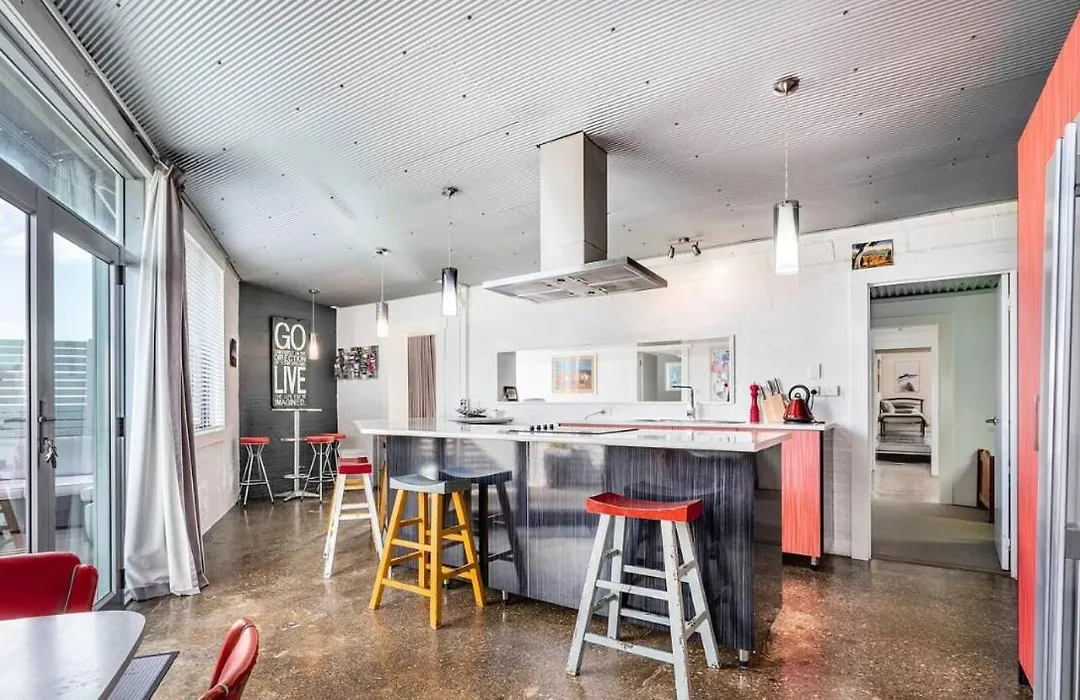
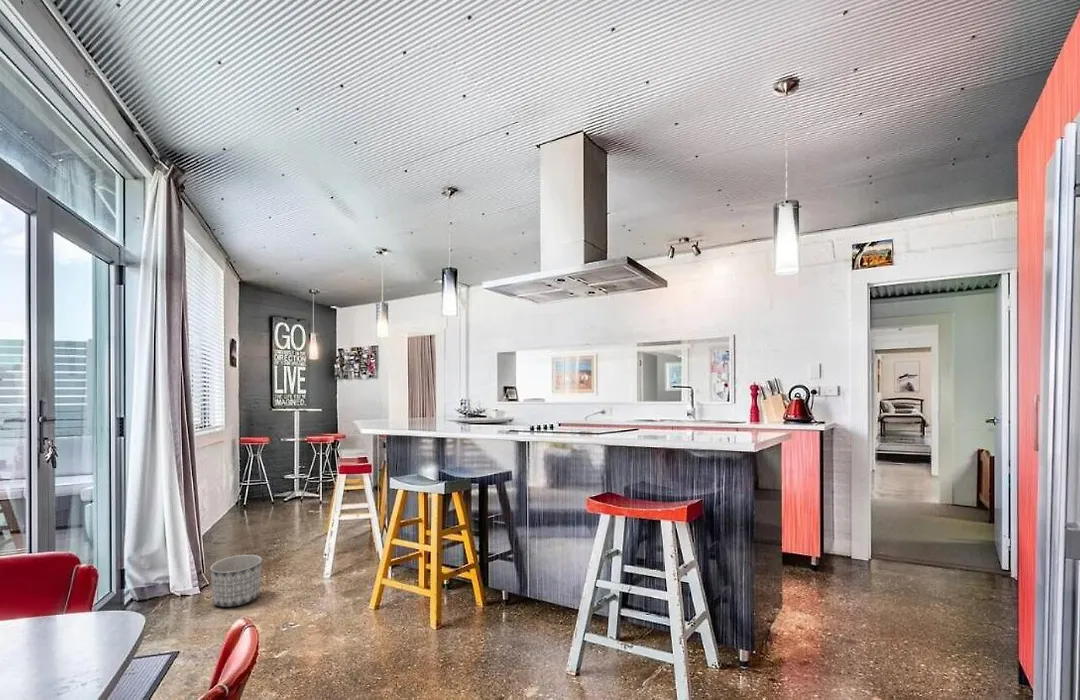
+ planter [209,554,263,608]
